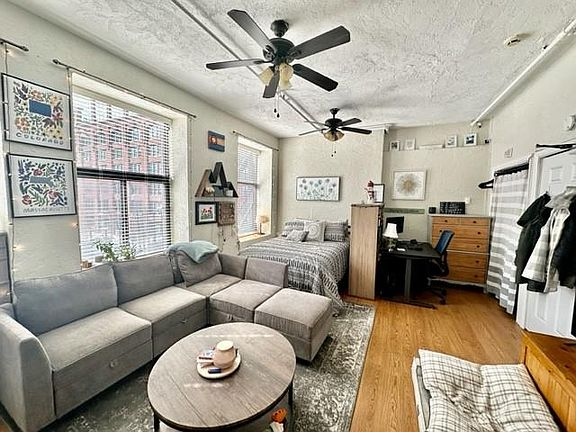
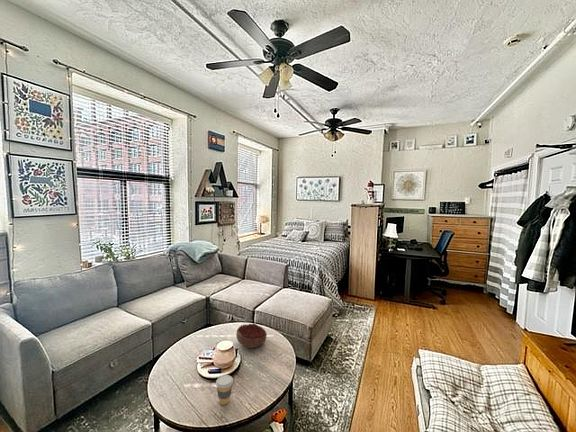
+ decorative bowl [235,322,268,349]
+ coffee cup [215,374,234,406]
